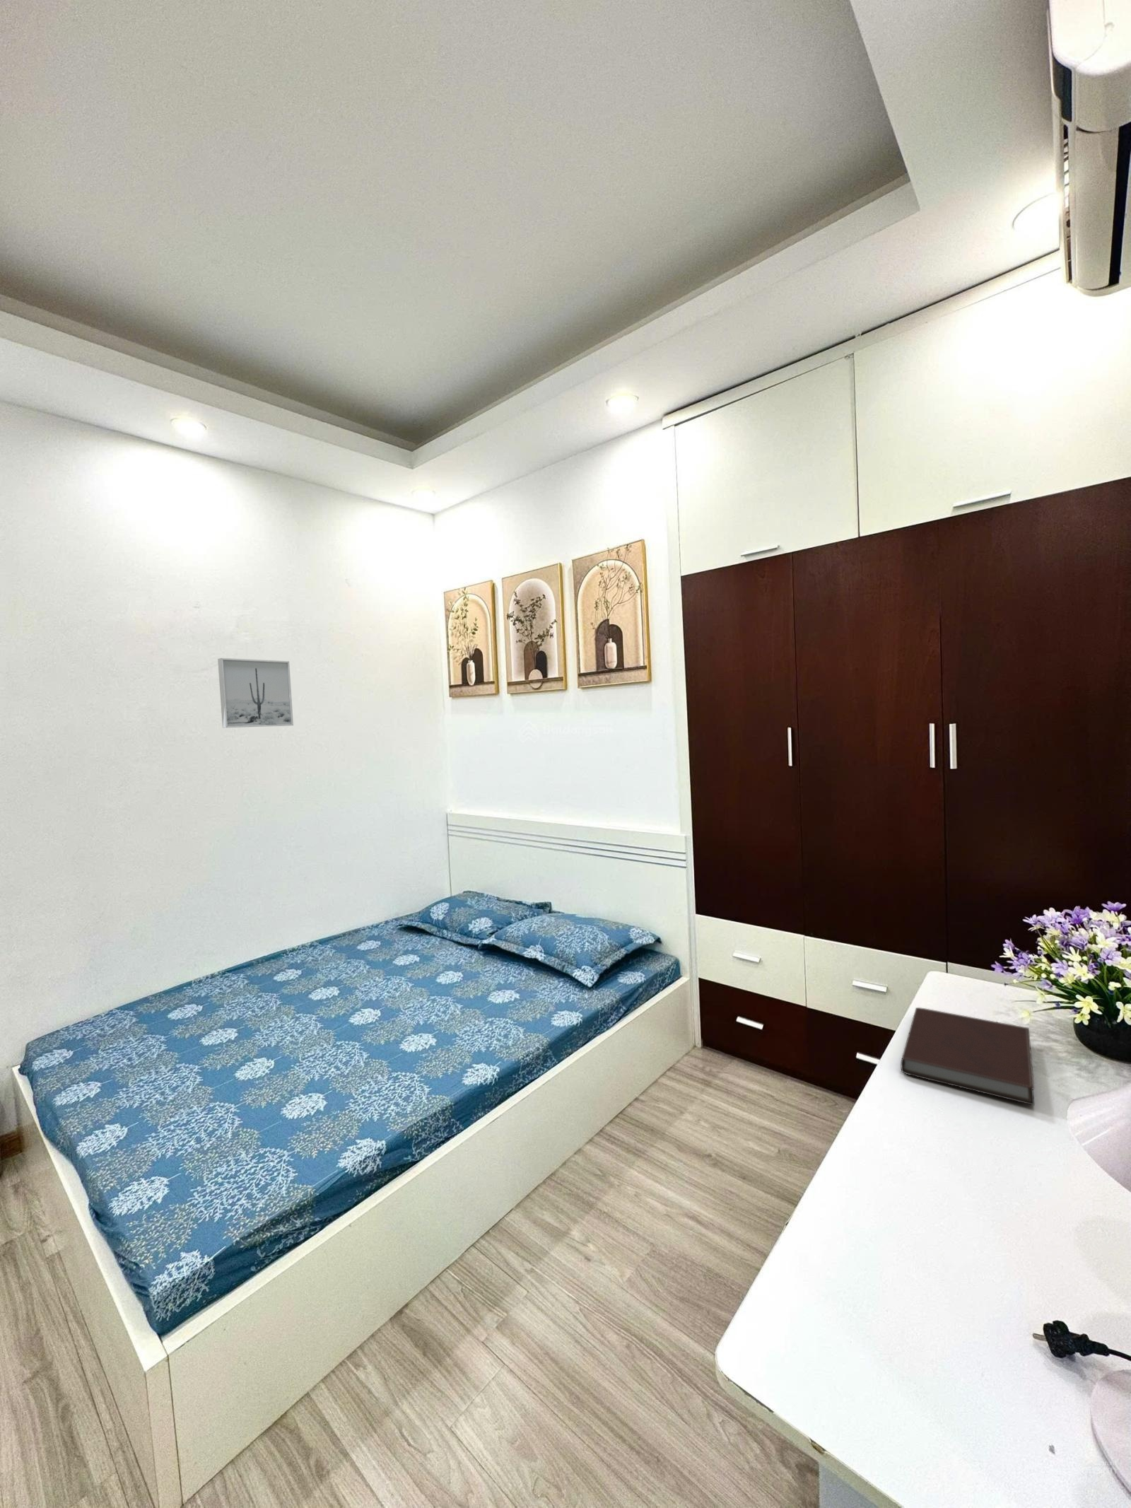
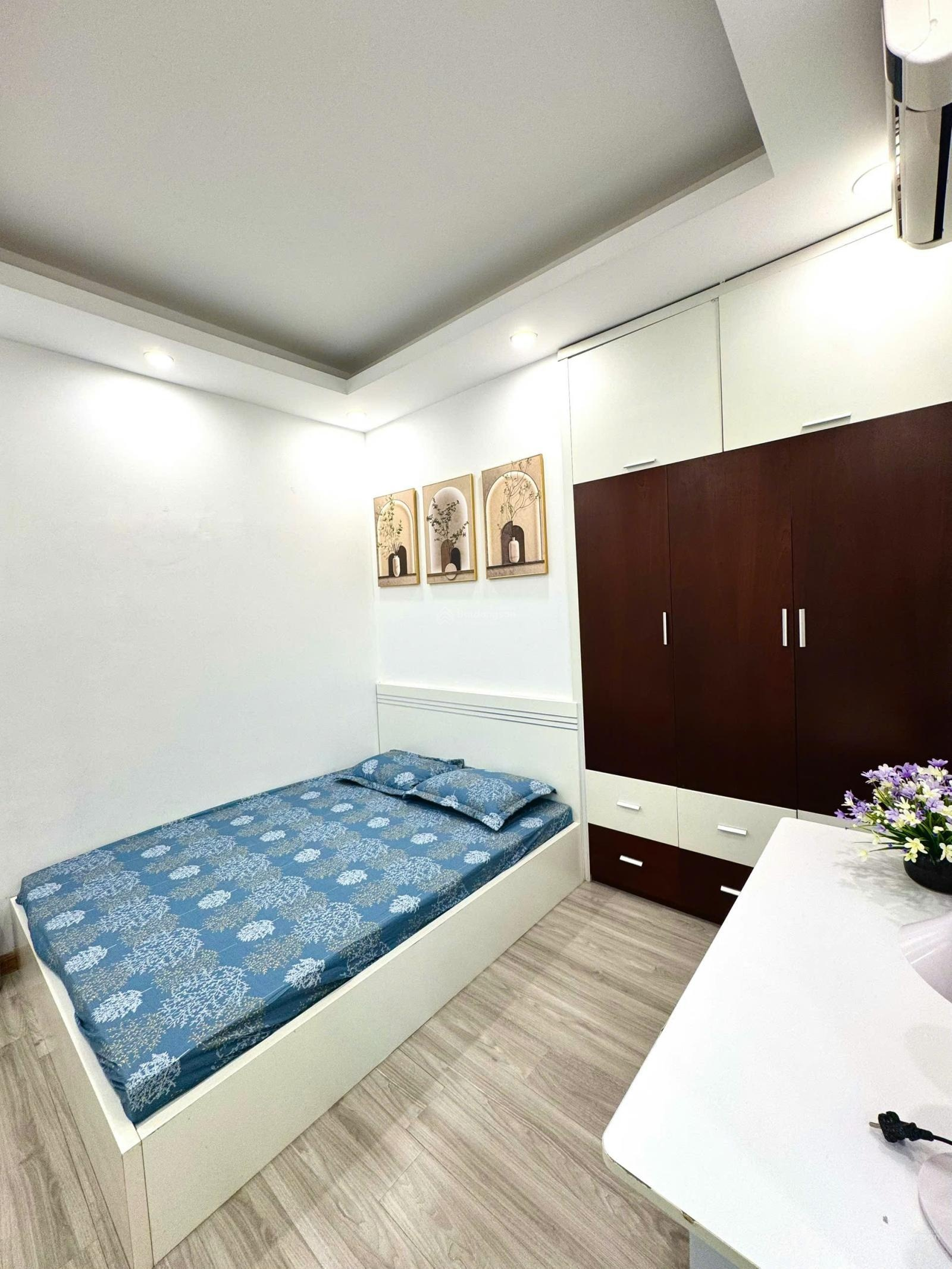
- notebook [899,1007,1035,1106]
- wall art [217,657,295,728]
